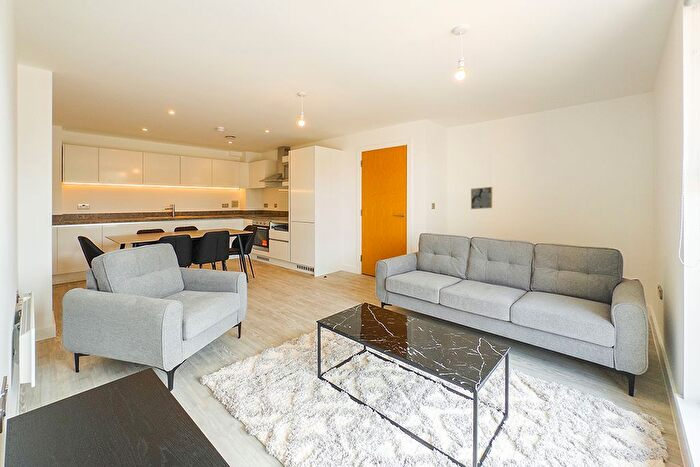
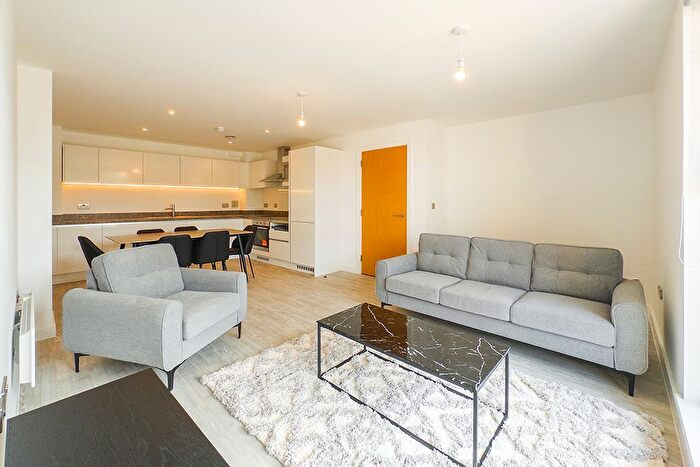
- wall art [470,186,493,210]
